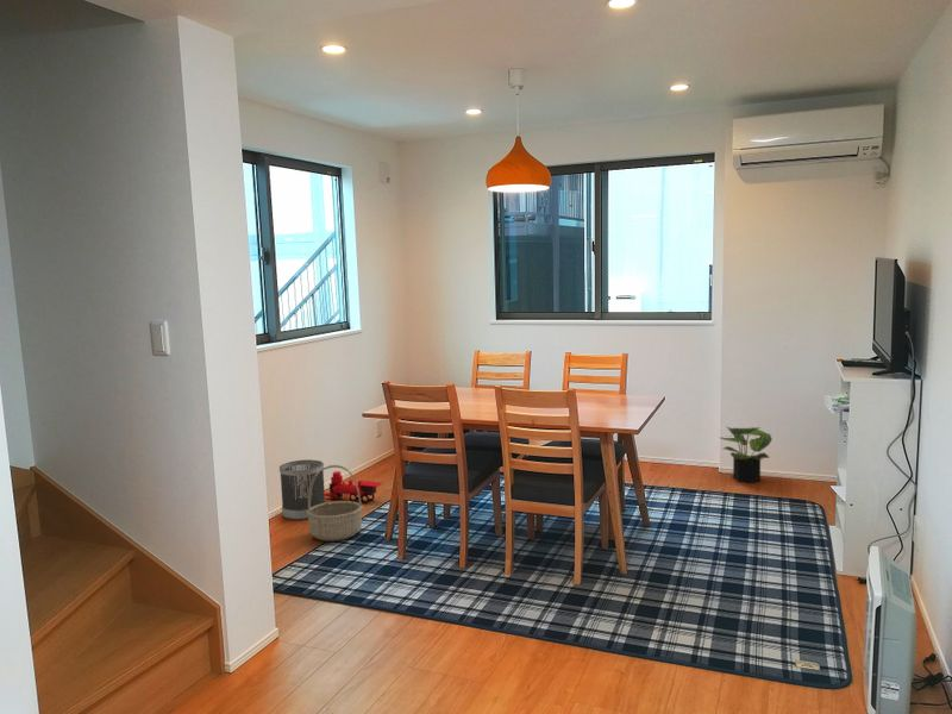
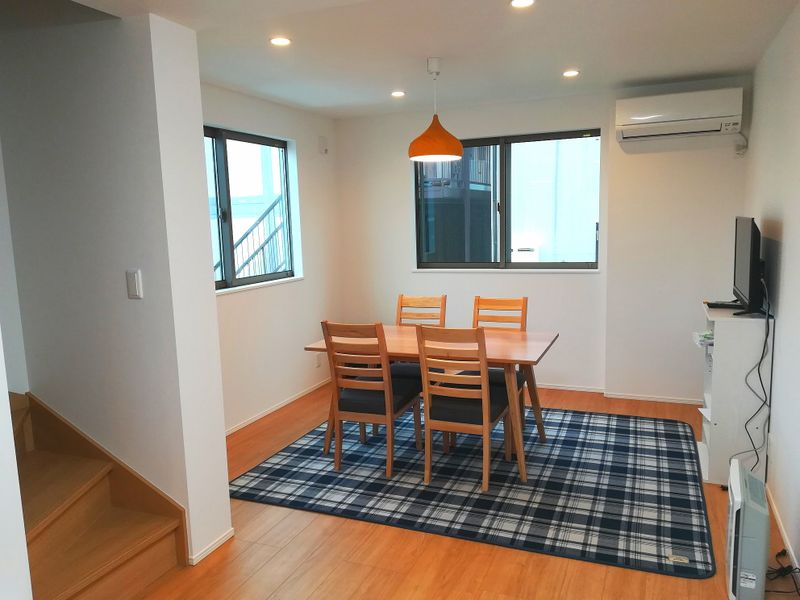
- potted plant [719,425,774,484]
- wastebasket [278,458,326,521]
- toy train [325,470,383,505]
- basket [307,464,364,543]
